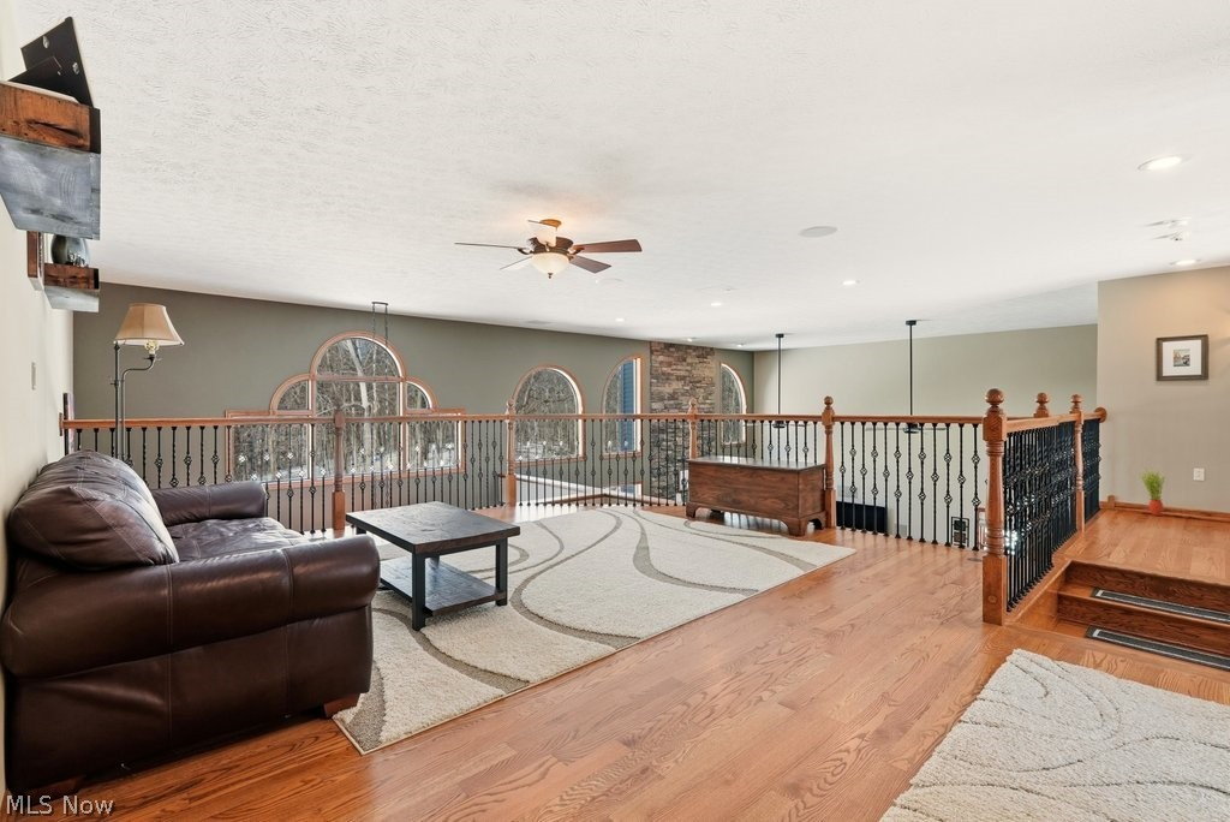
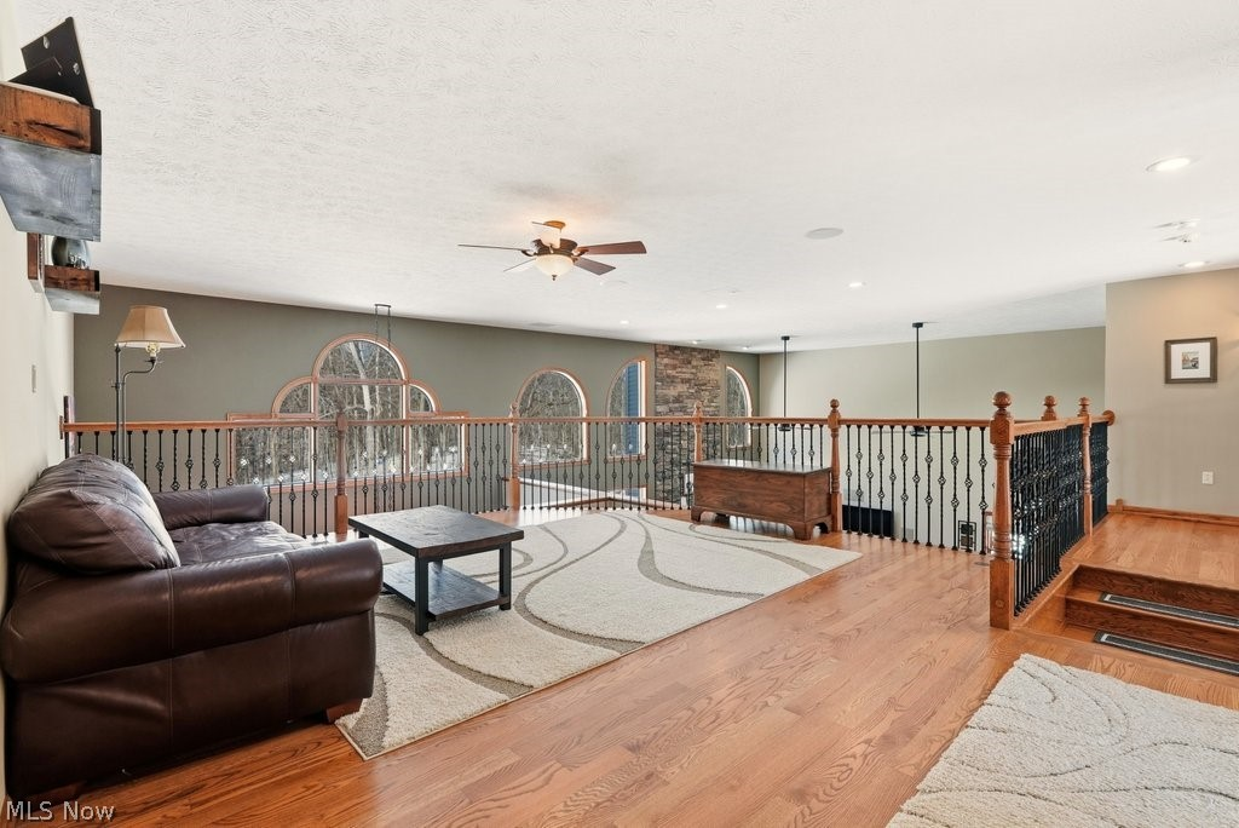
- potted plant [1139,467,1166,517]
